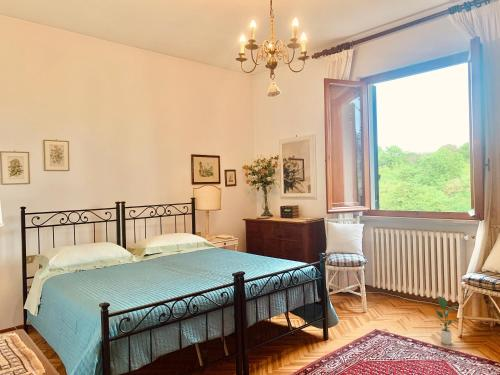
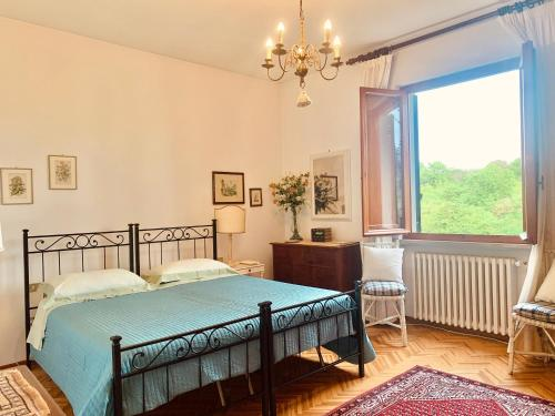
- potted plant [435,295,459,346]
